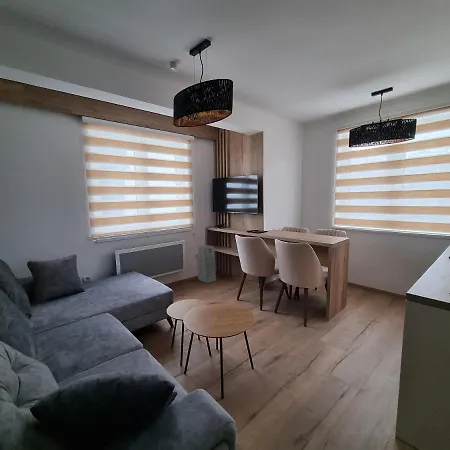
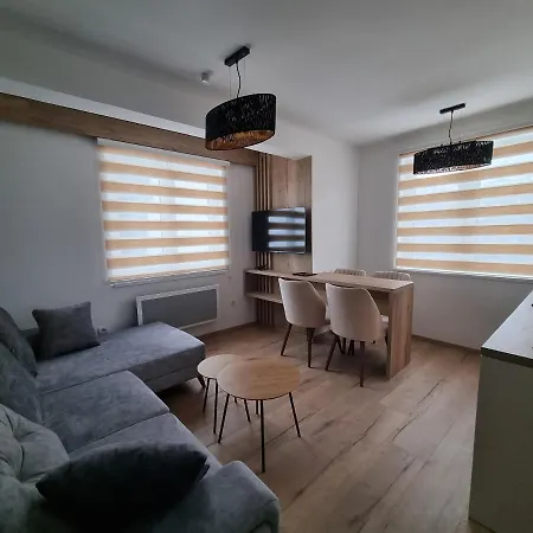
- air purifier [196,244,217,284]
